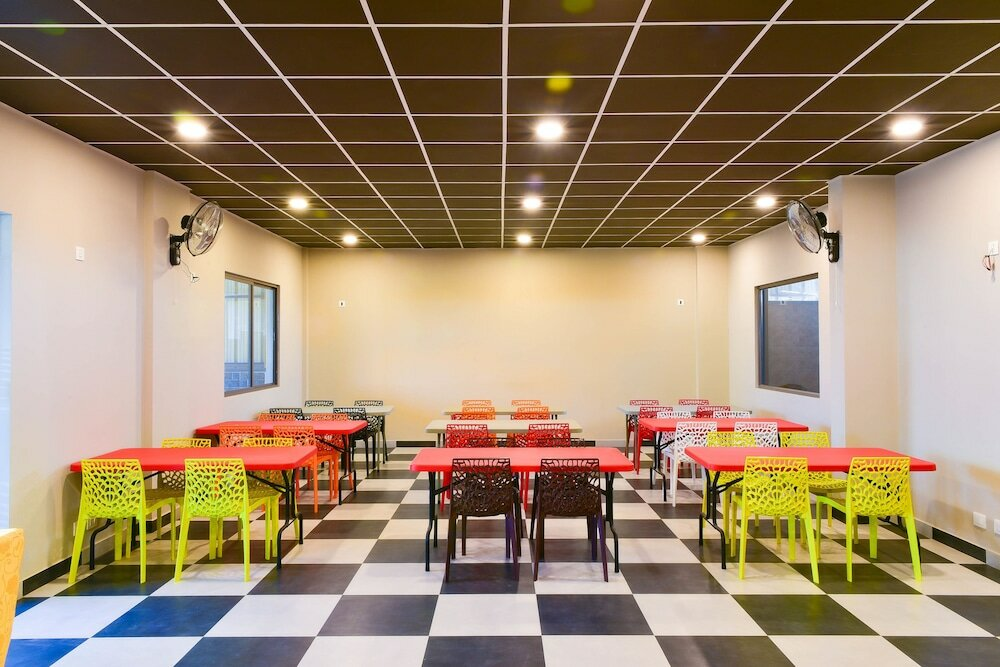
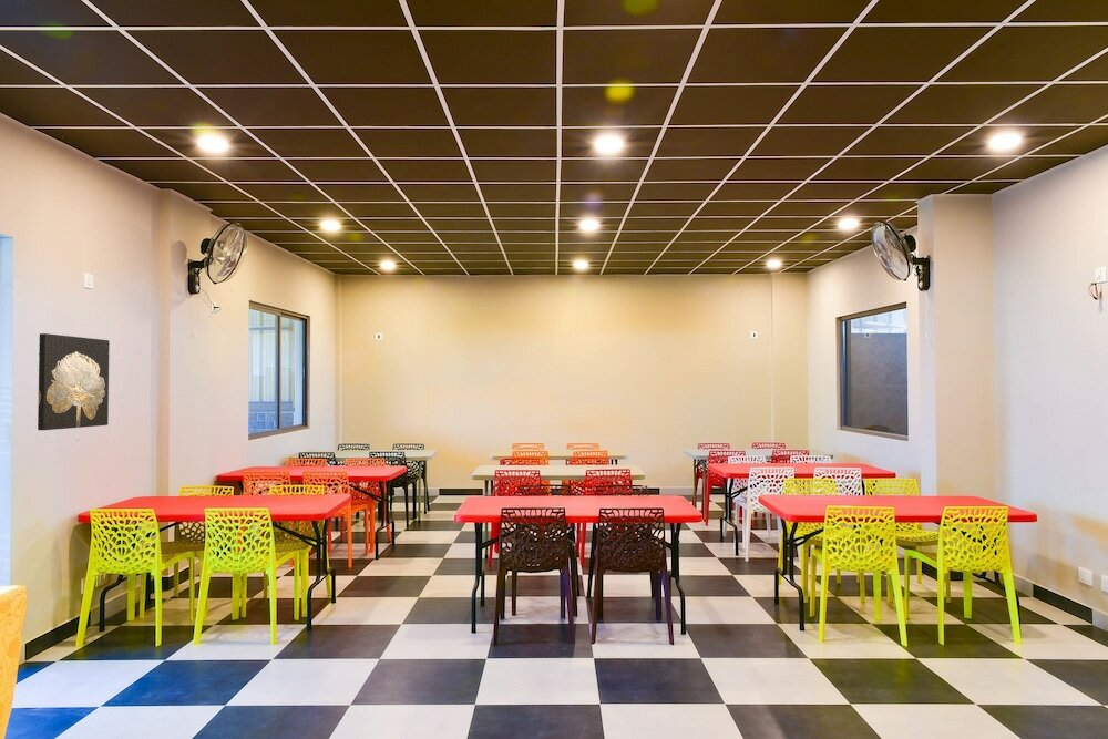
+ wall art [37,332,111,431]
